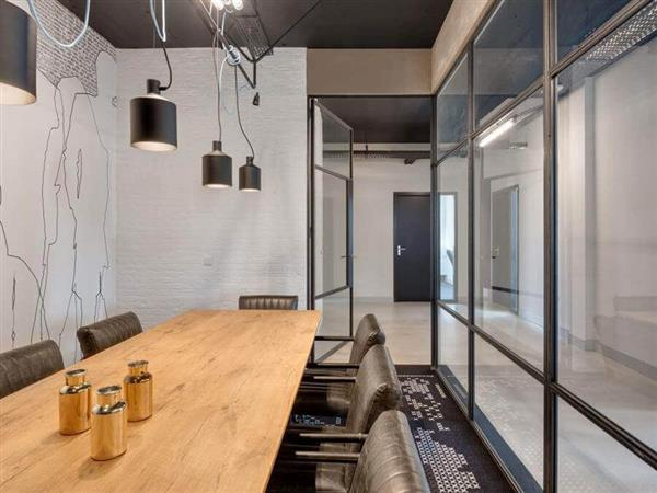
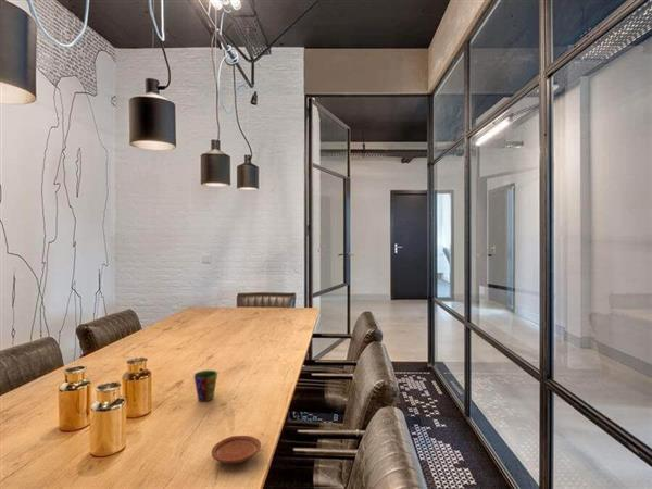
+ cup [192,369,218,402]
+ plate [211,435,262,464]
